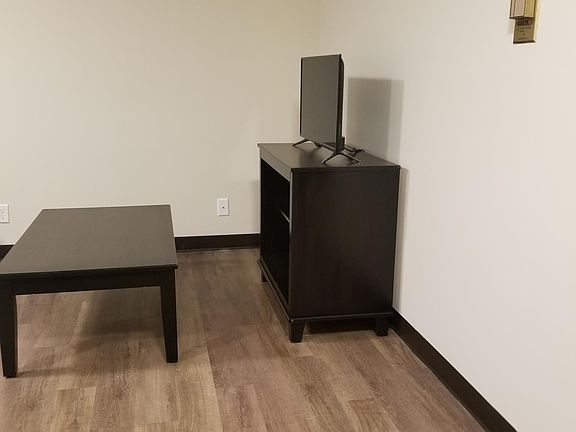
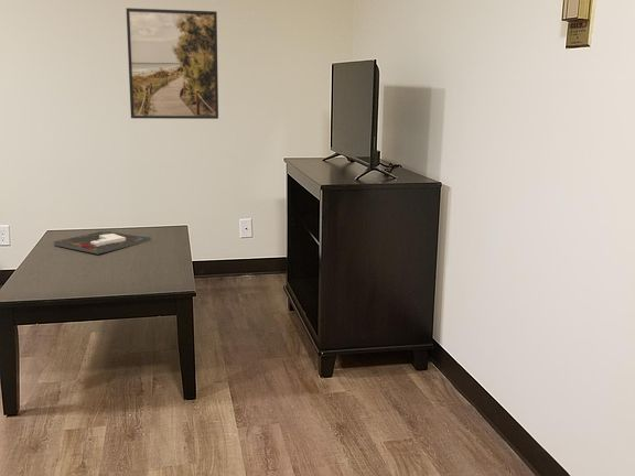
+ board game [53,230,152,256]
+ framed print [126,7,219,120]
